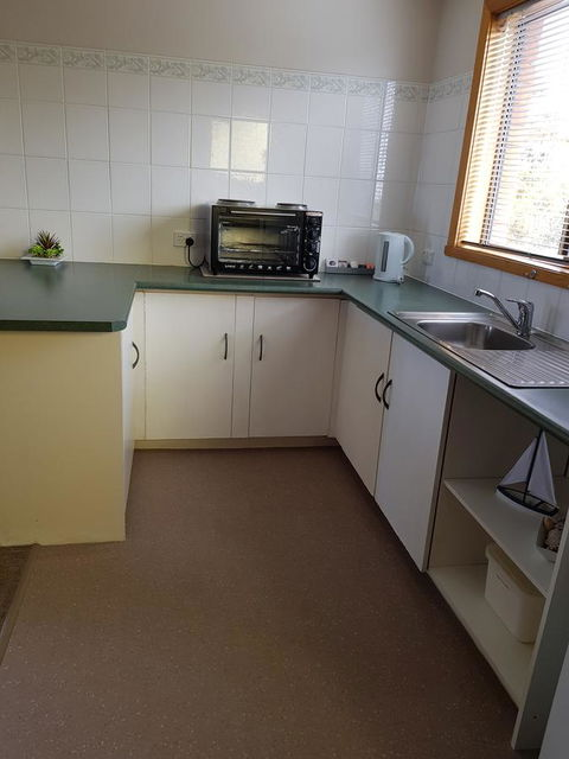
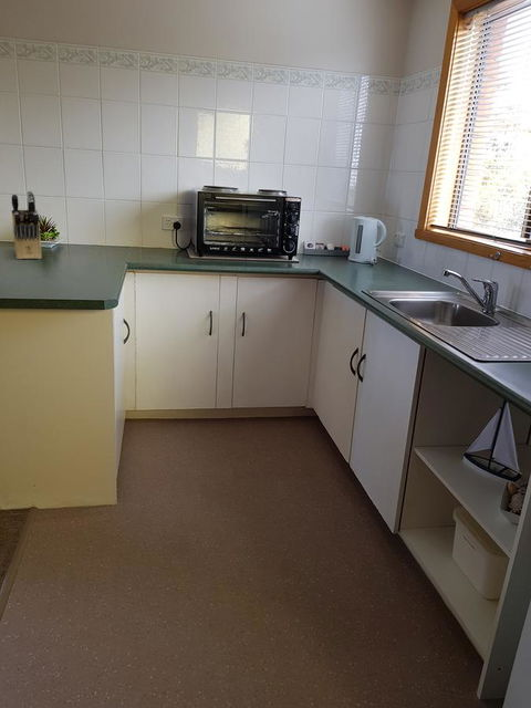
+ knife block [11,190,43,260]
